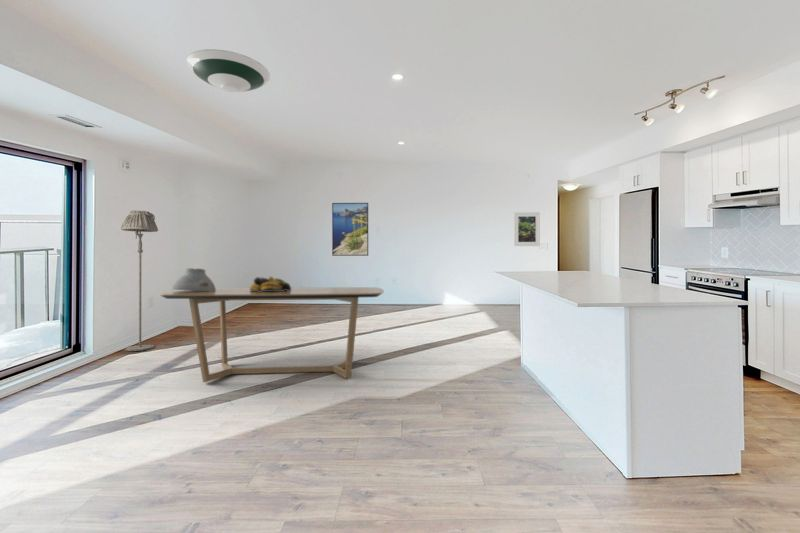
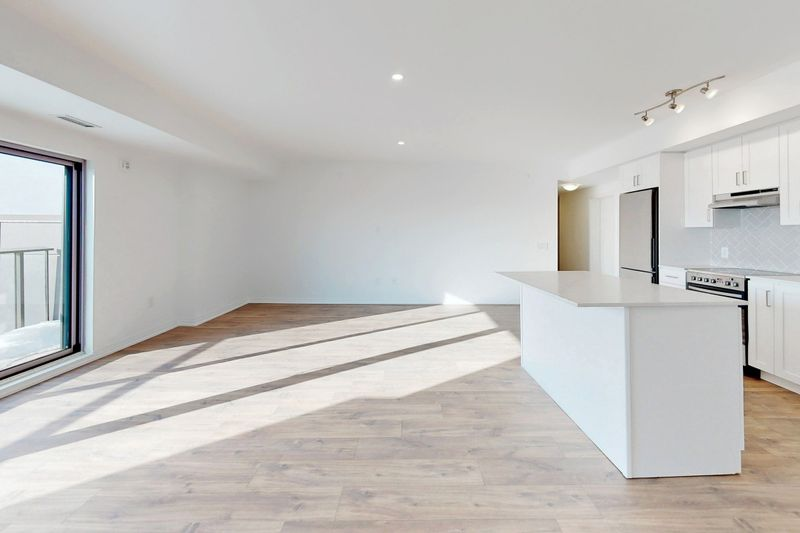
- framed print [513,211,541,247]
- floor lamp [120,209,159,352]
- dining table [159,286,385,383]
- vase [171,267,216,291]
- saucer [185,48,271,93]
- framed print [331,202,369,257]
- fruit bowl [249,275,292,292]
